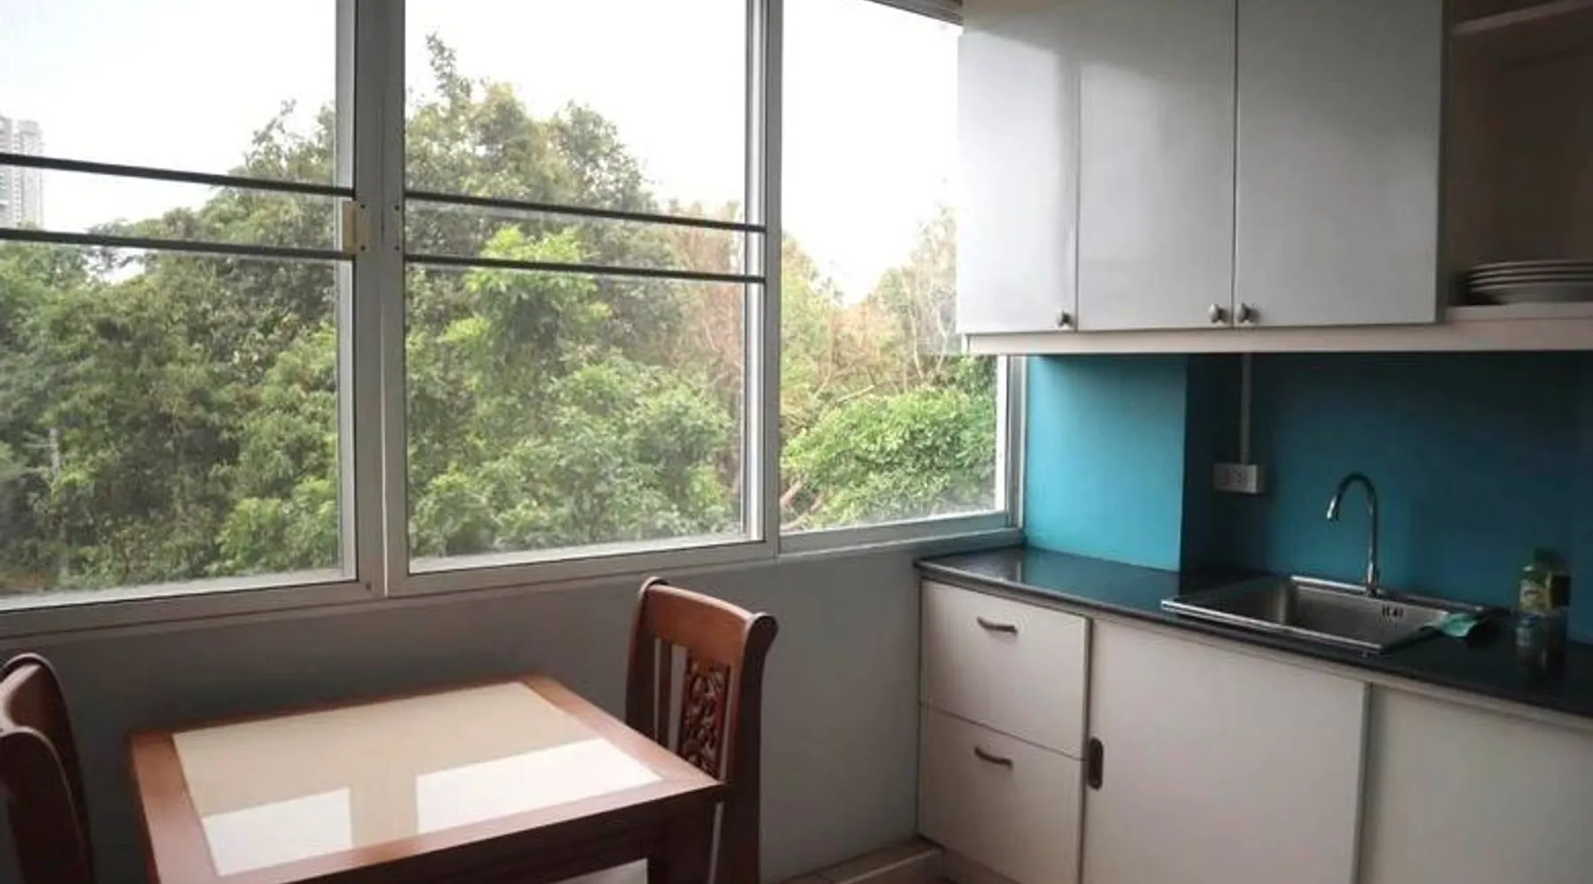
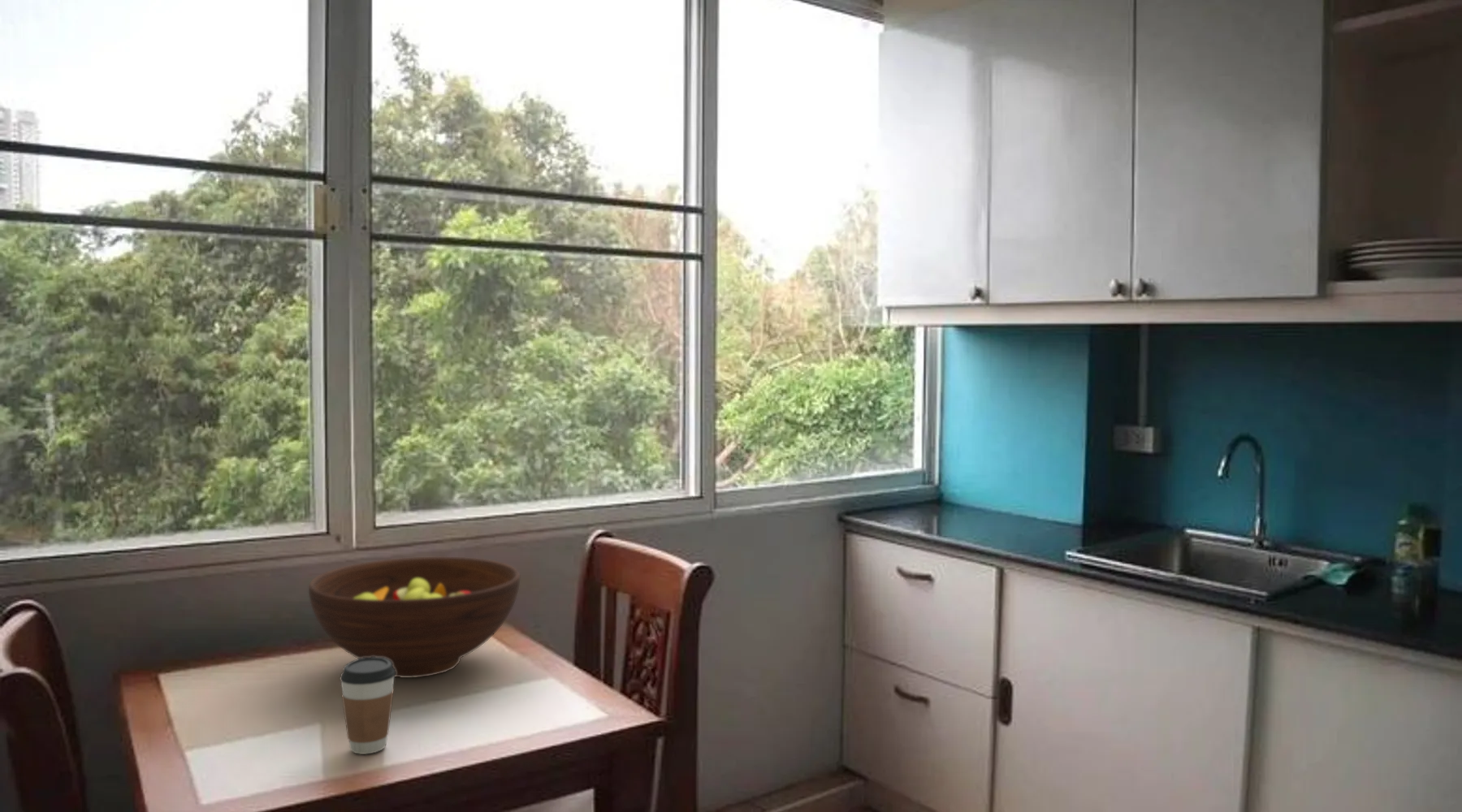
+ fruit bowl [308,556,521,679]
+ coffee cup [339,657,396,755]
